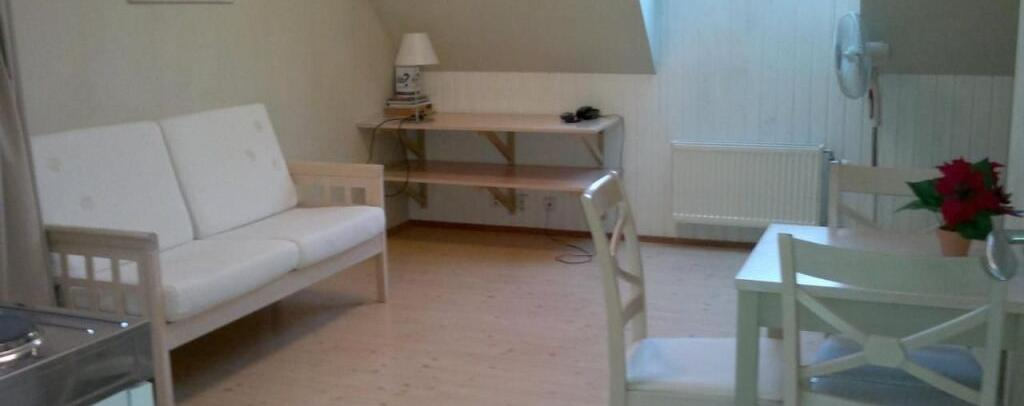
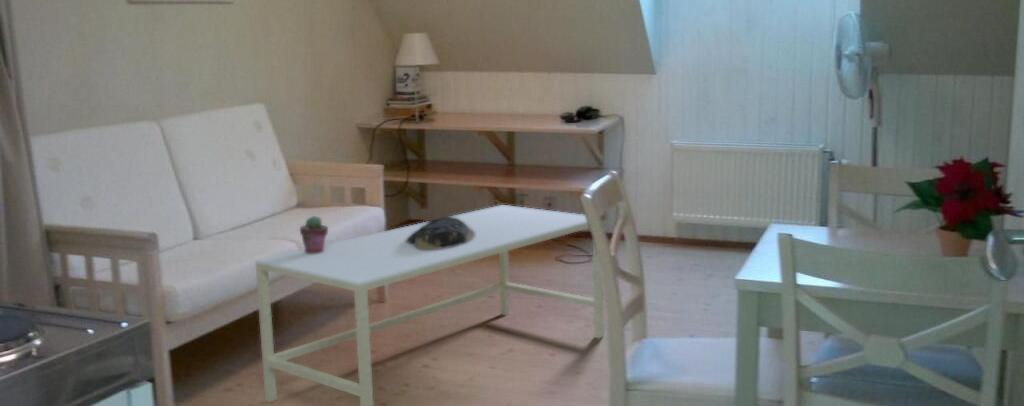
+ potted succulent [299,215,329,254]
+ decorative bowl [406,216,475,249]
+ coffee table [254,204,605,406]
